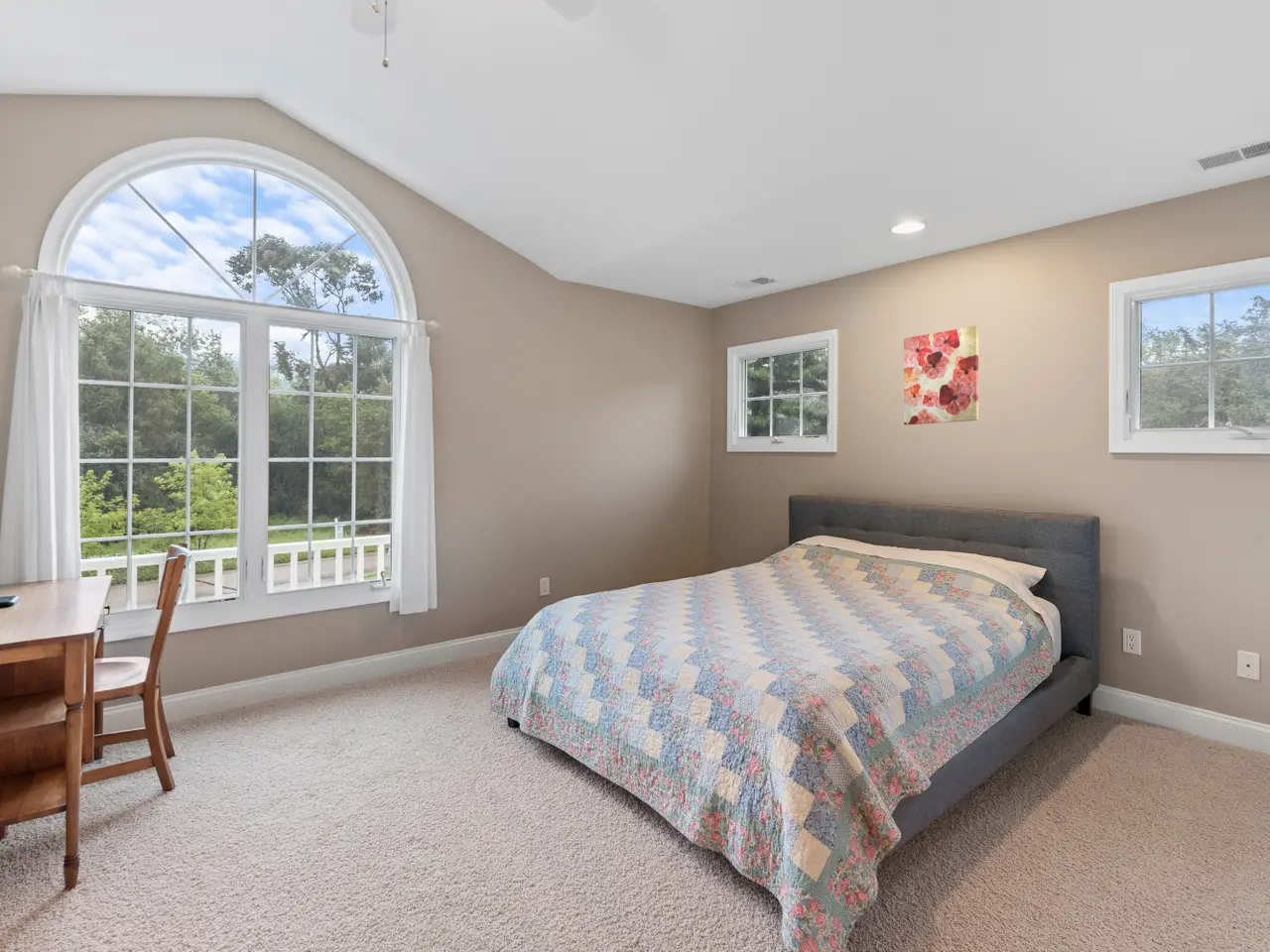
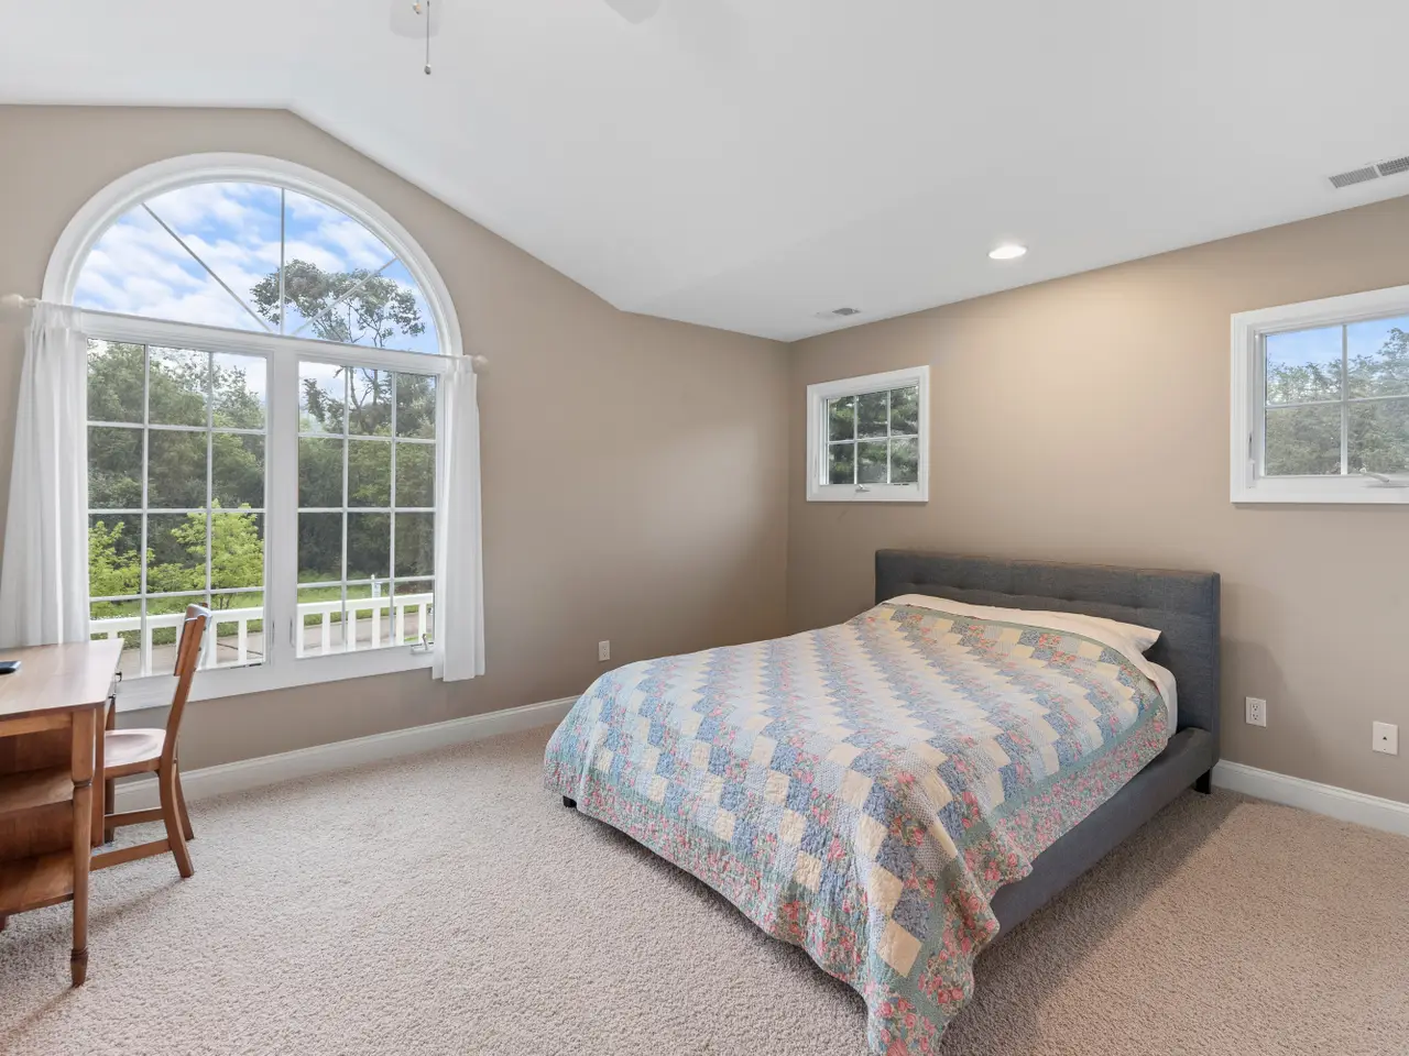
- wall art [903,325,979,425]
